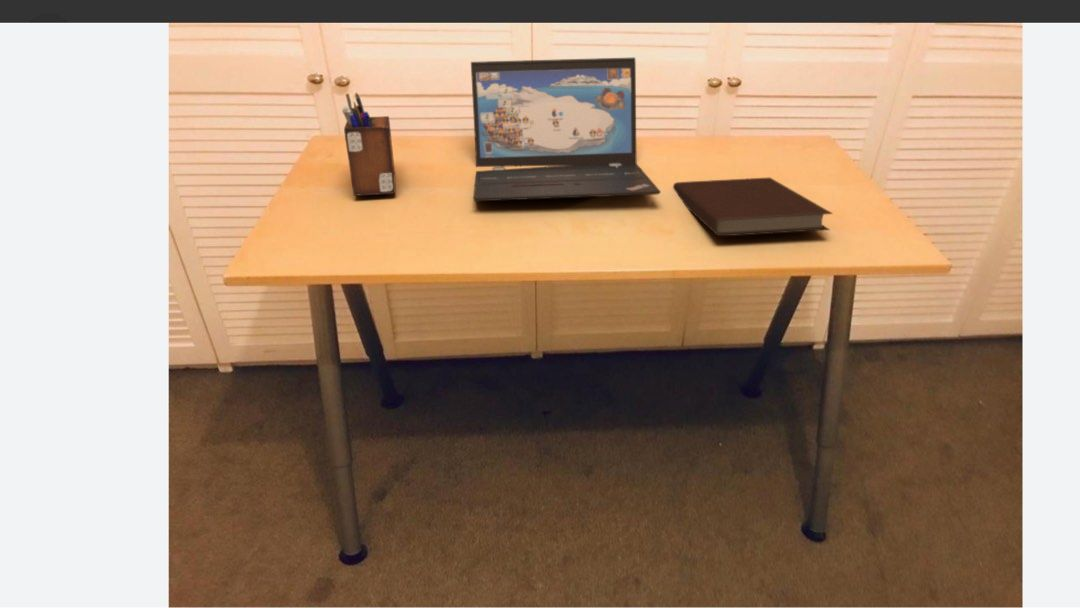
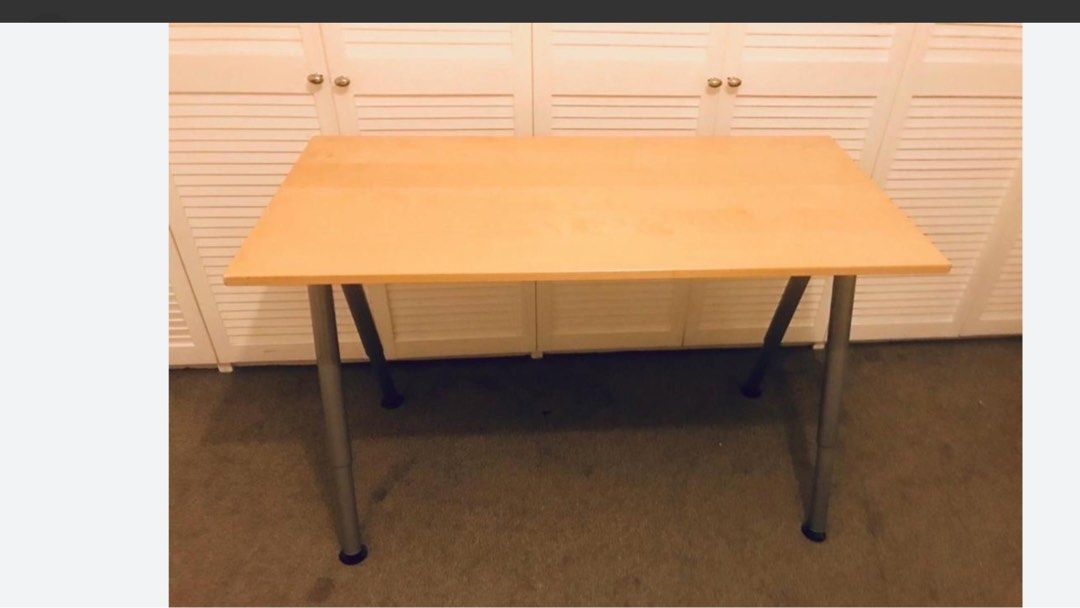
- notebook [672,176,834,237]
- desk organizer [341,92,397,197]
- laptop [470,56,662,202]
